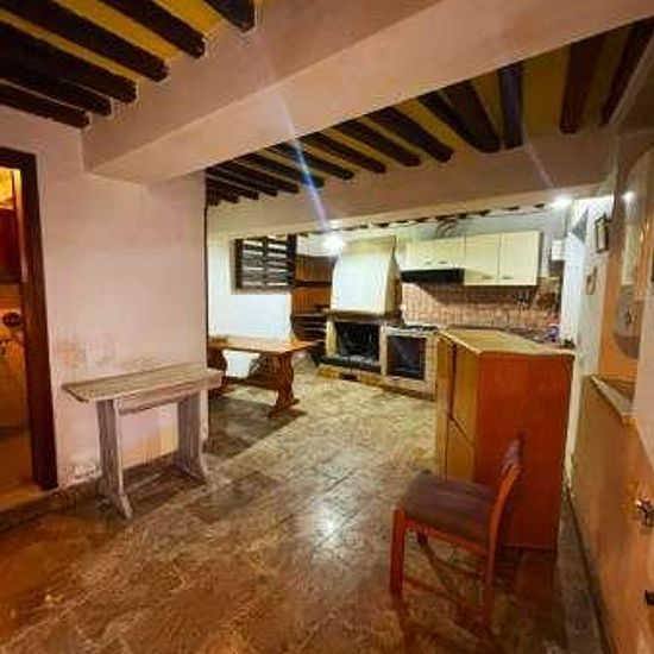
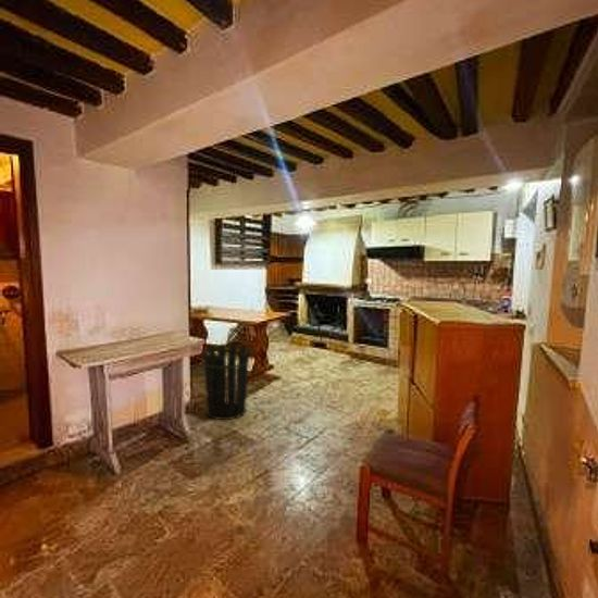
+ waste bin [200,344,253,421]
